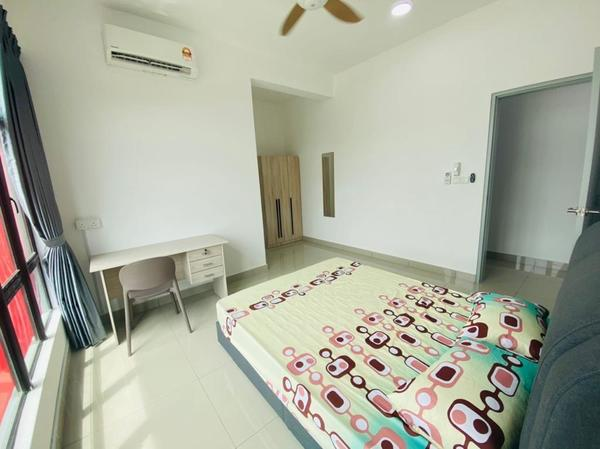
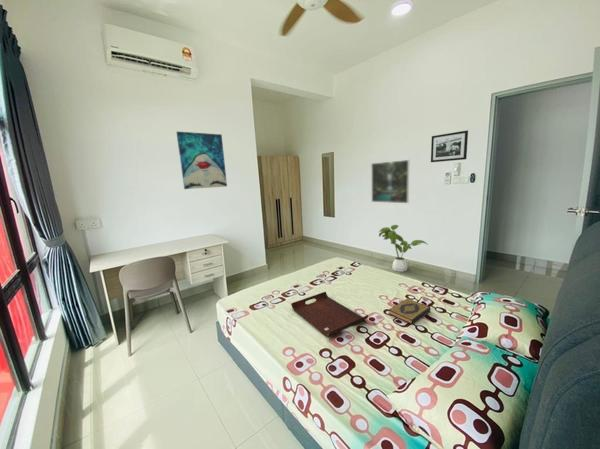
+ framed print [370,159,410,204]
+ picture frame [430,129,469,163]
+ hardback book [387,297,432,325]
+ serving tray [290,291,369,337]
+ wall art [175,130,228,190]
+ house plant [378,224,429,273]
